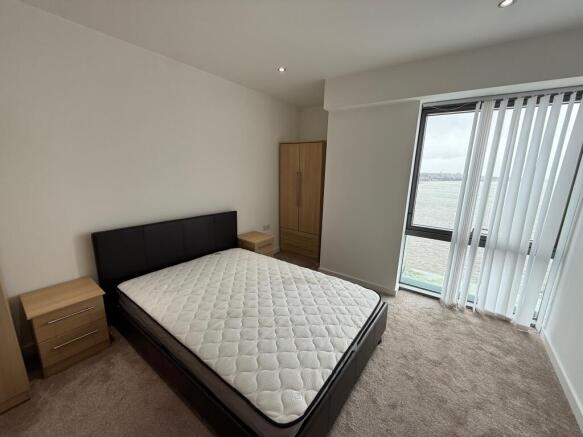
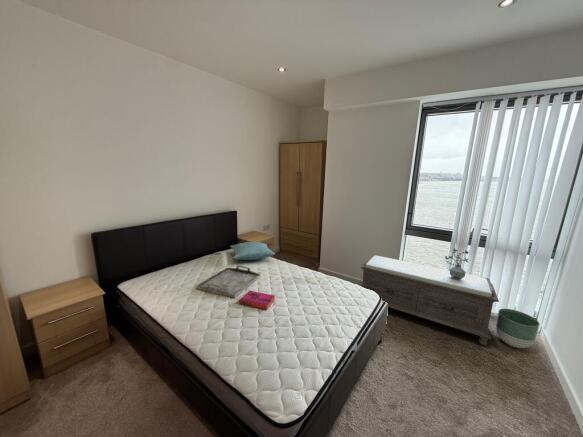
+ pillow [229,241,276,261]
+ planter [495,308,540,349]
+ bench [360,254,500,346]
+ hardback book [238,290,276,310]
+ potted plant [444,247,470,280]
+ serving tray [195,265,262,299]
